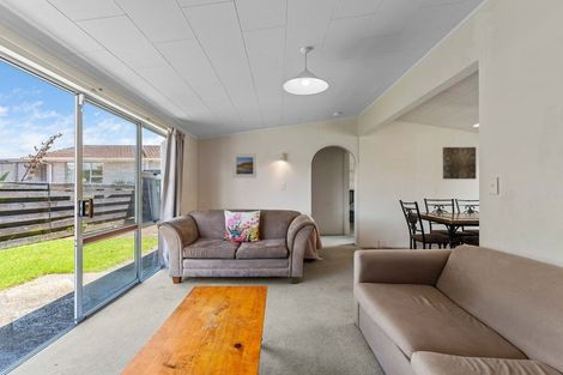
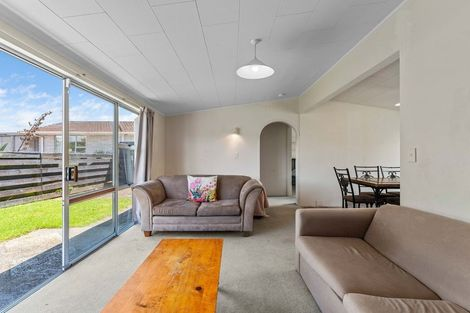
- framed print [231,152,259,180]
- wall art [442,146,477,180]
